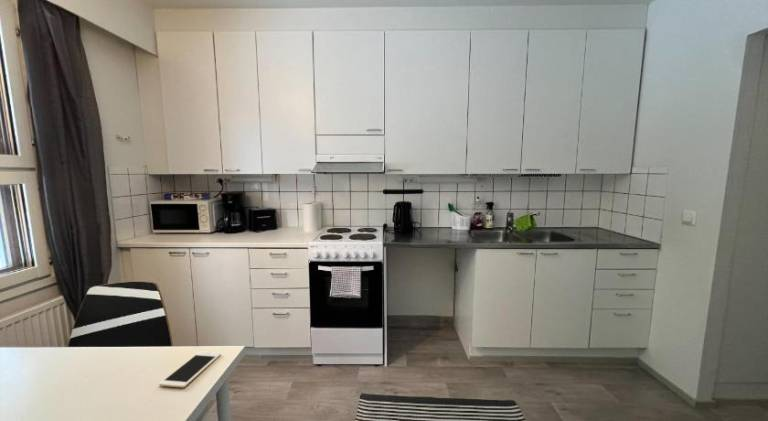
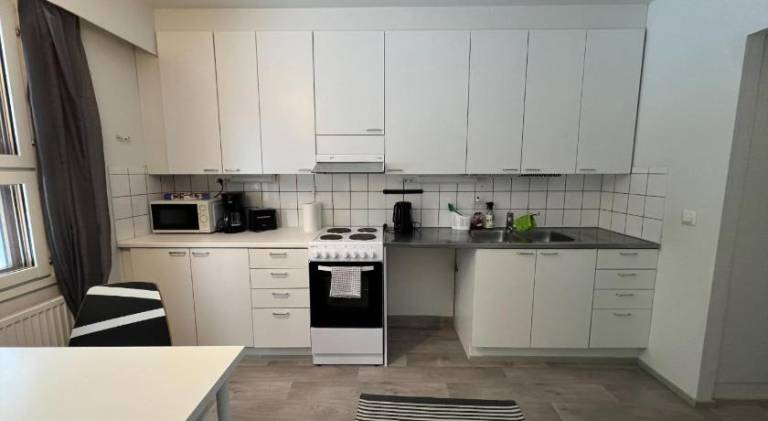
- cell phone [158,351,222,389]
